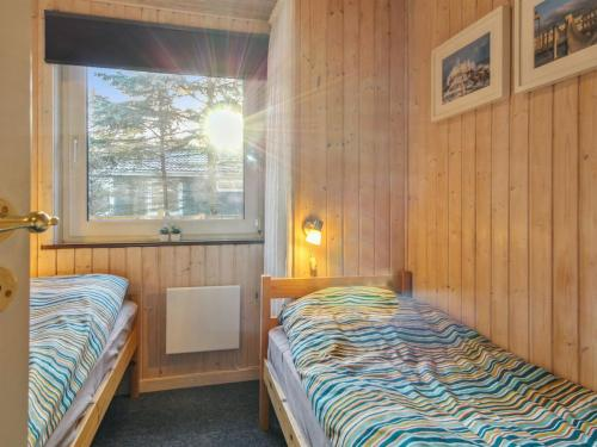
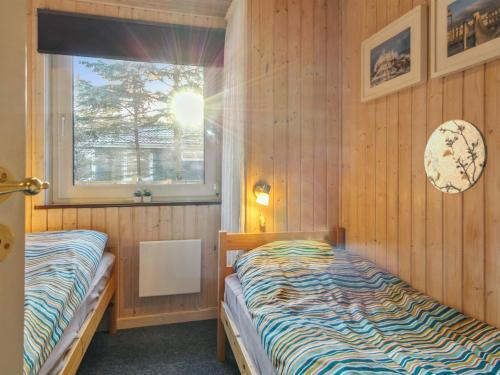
+ decorative plate [423,119,489,194]
